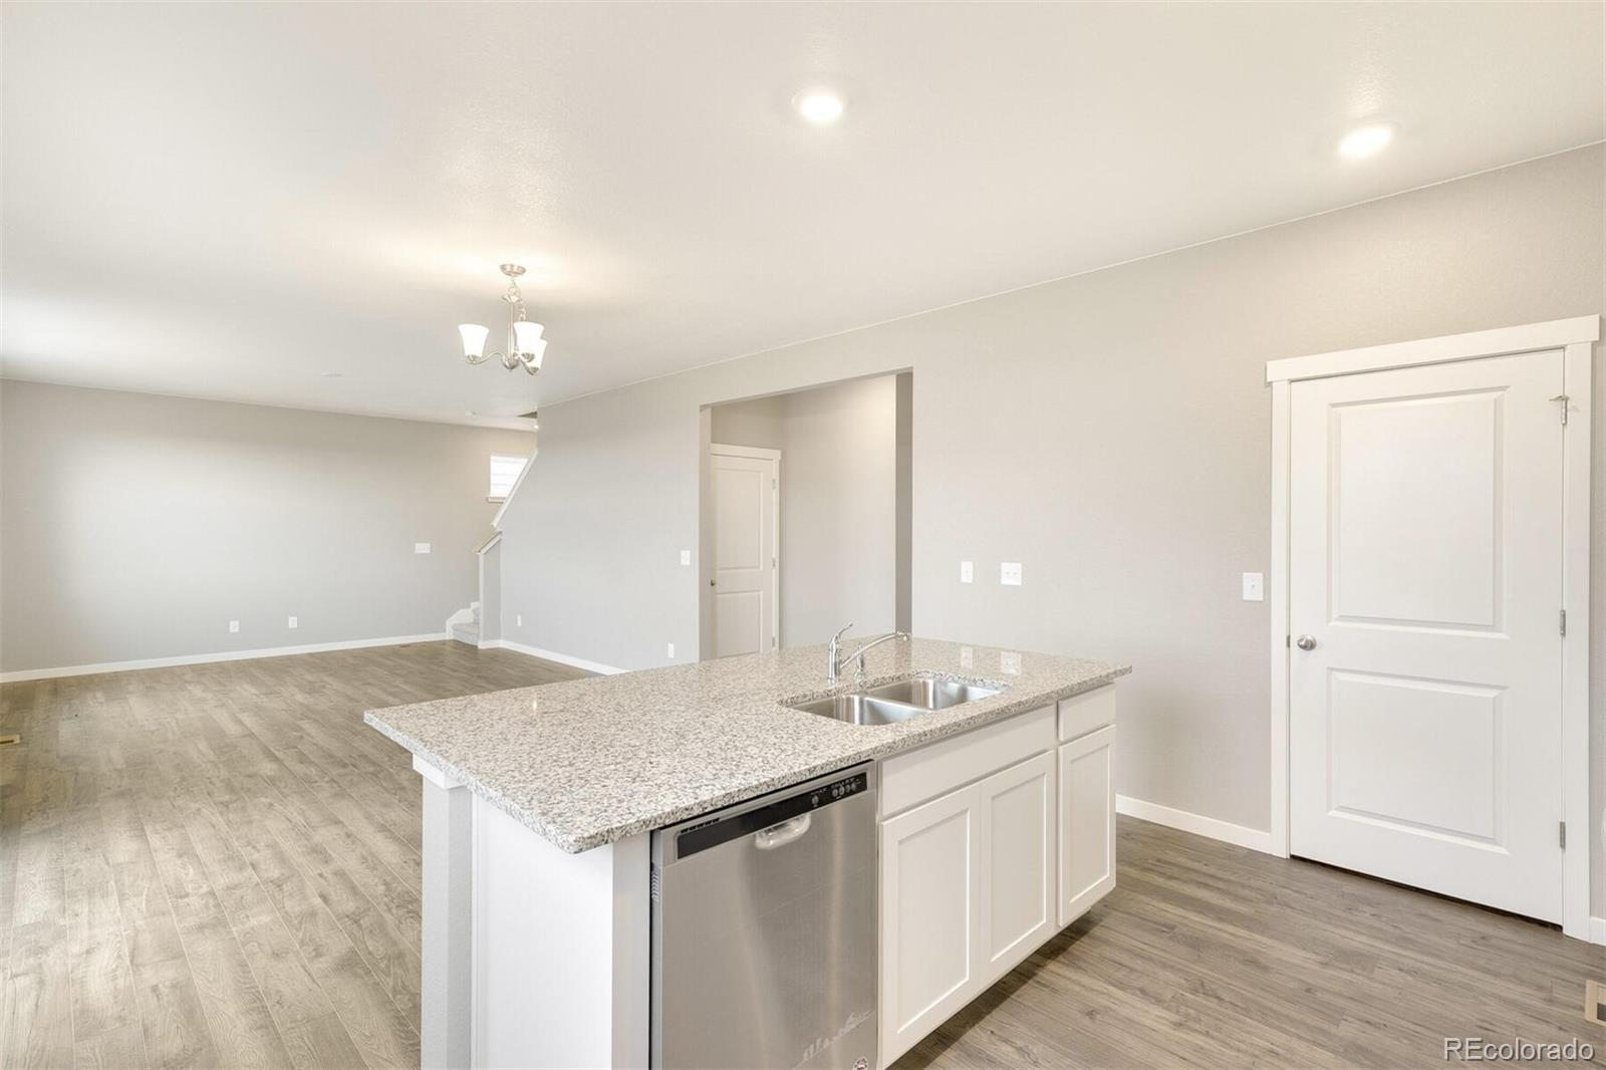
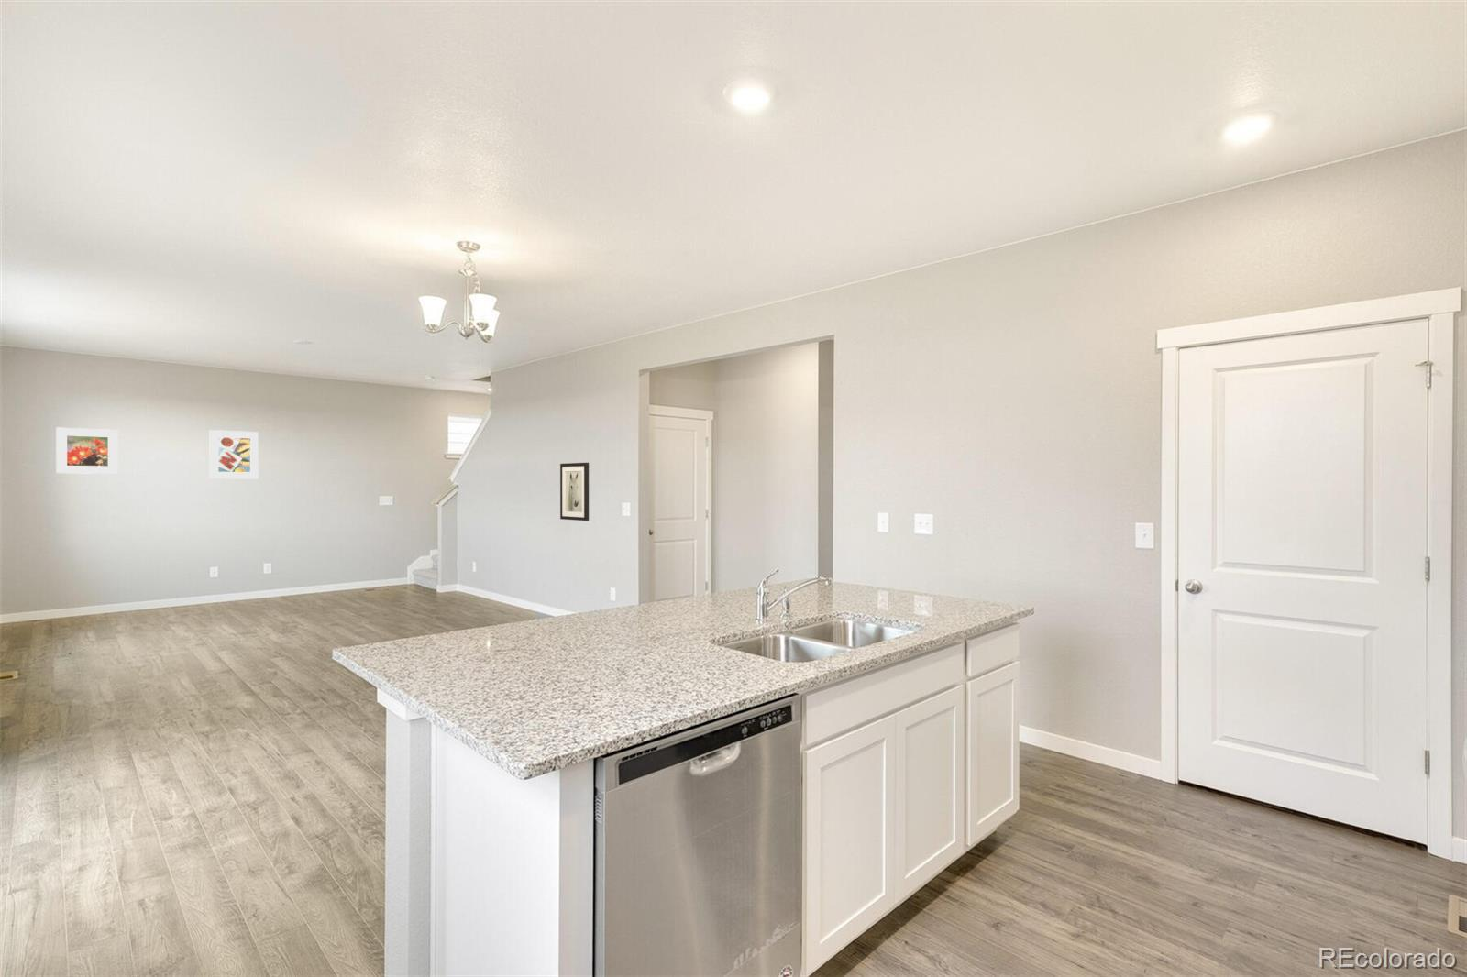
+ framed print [209,429,260,480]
+ wall art [560,462,590,521]
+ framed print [55,426,119,474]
